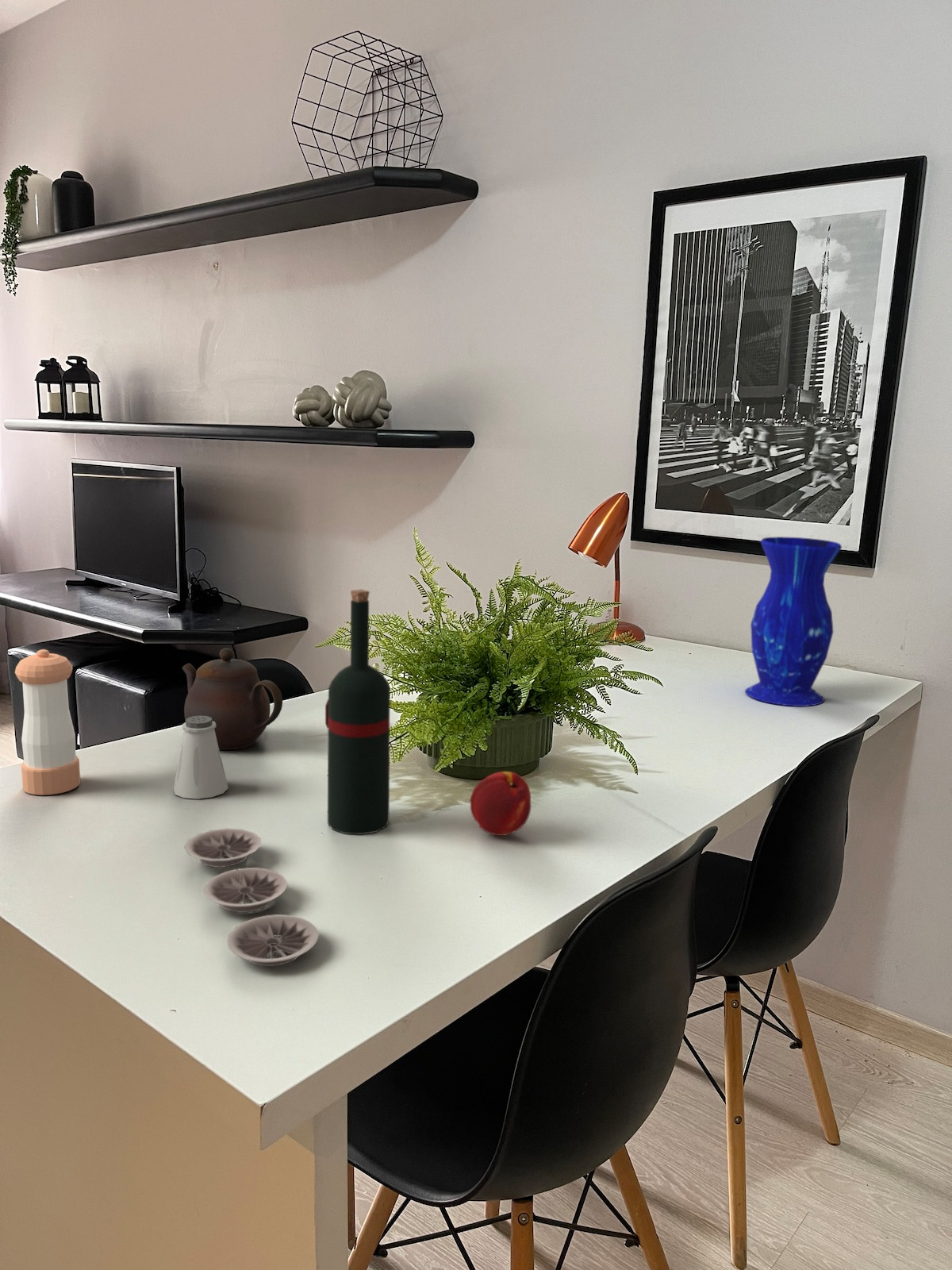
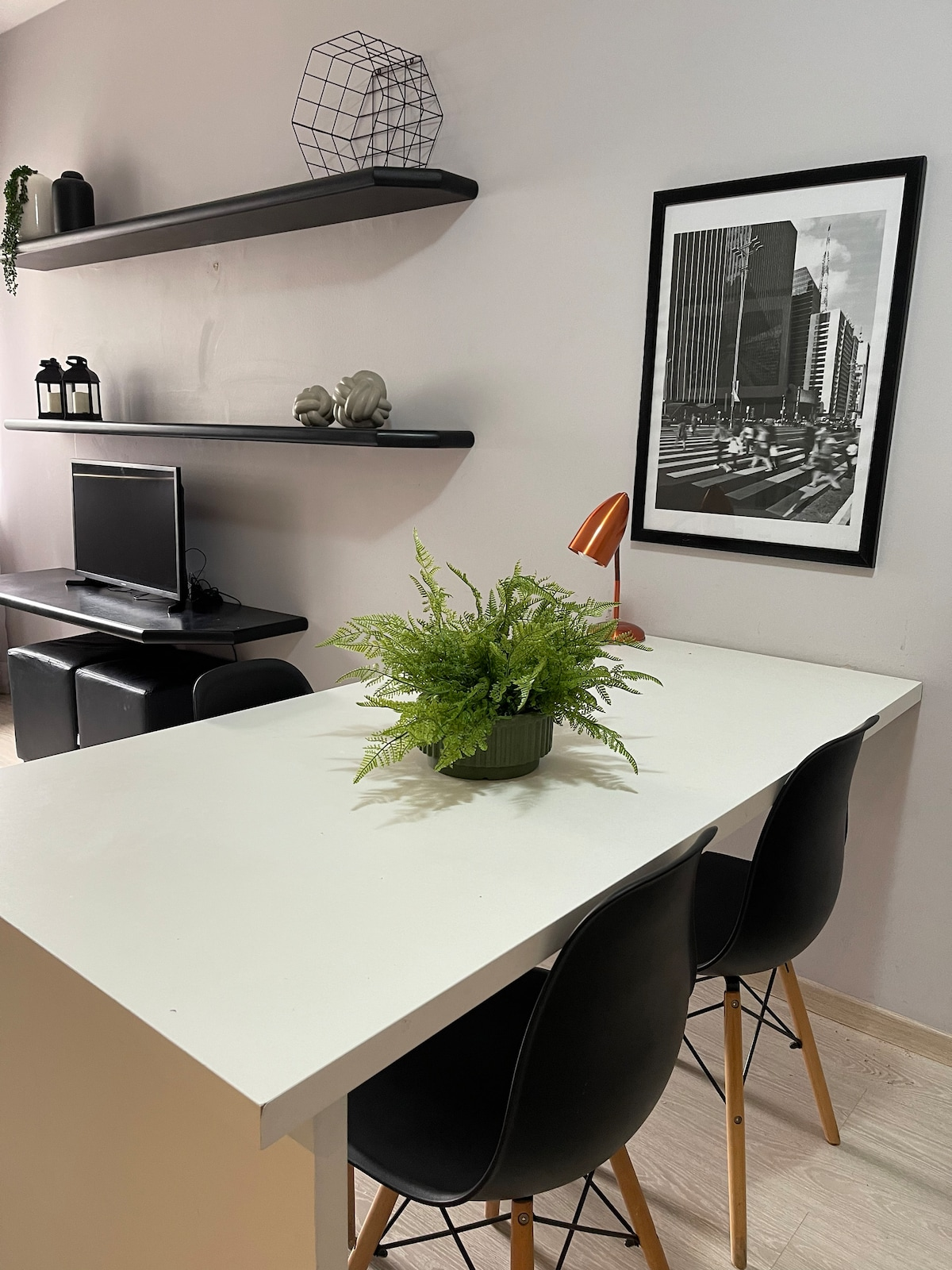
- saltshaker [173,716,229,800]
- wine bottle [324,588,391,836]
- pepper shaker [14,648,81,796]
- vase [744,536,843,707]
- teapot [182,648,283,751]
- peach [470,771,532,837]
- plate [183,827,319,967]
